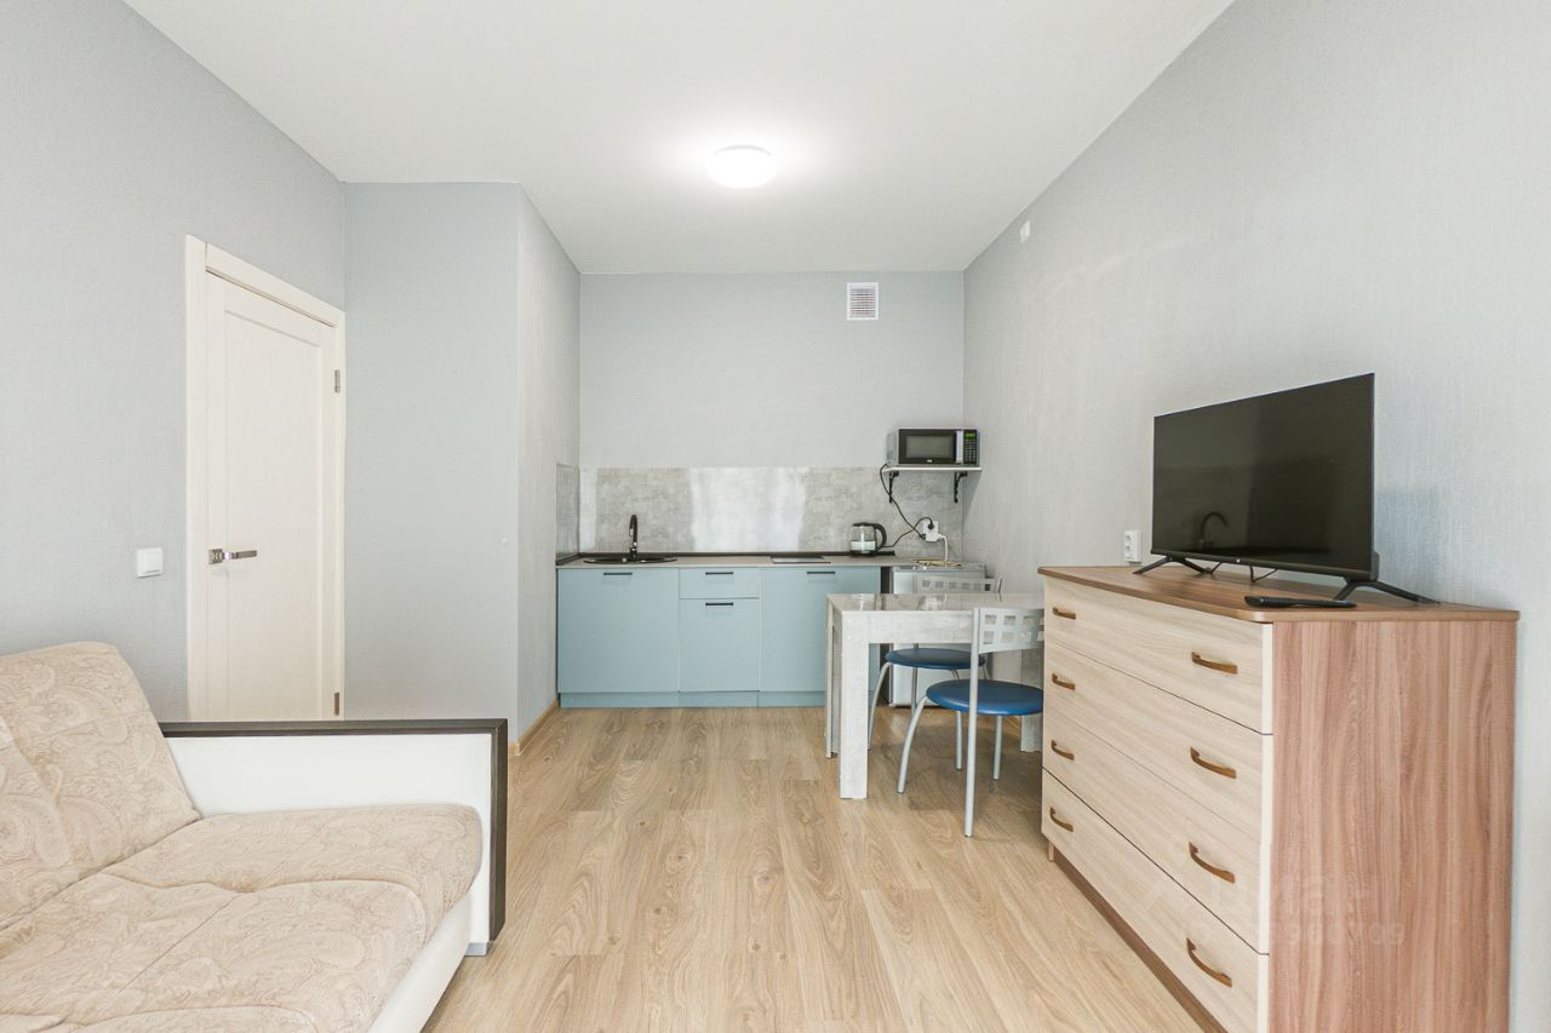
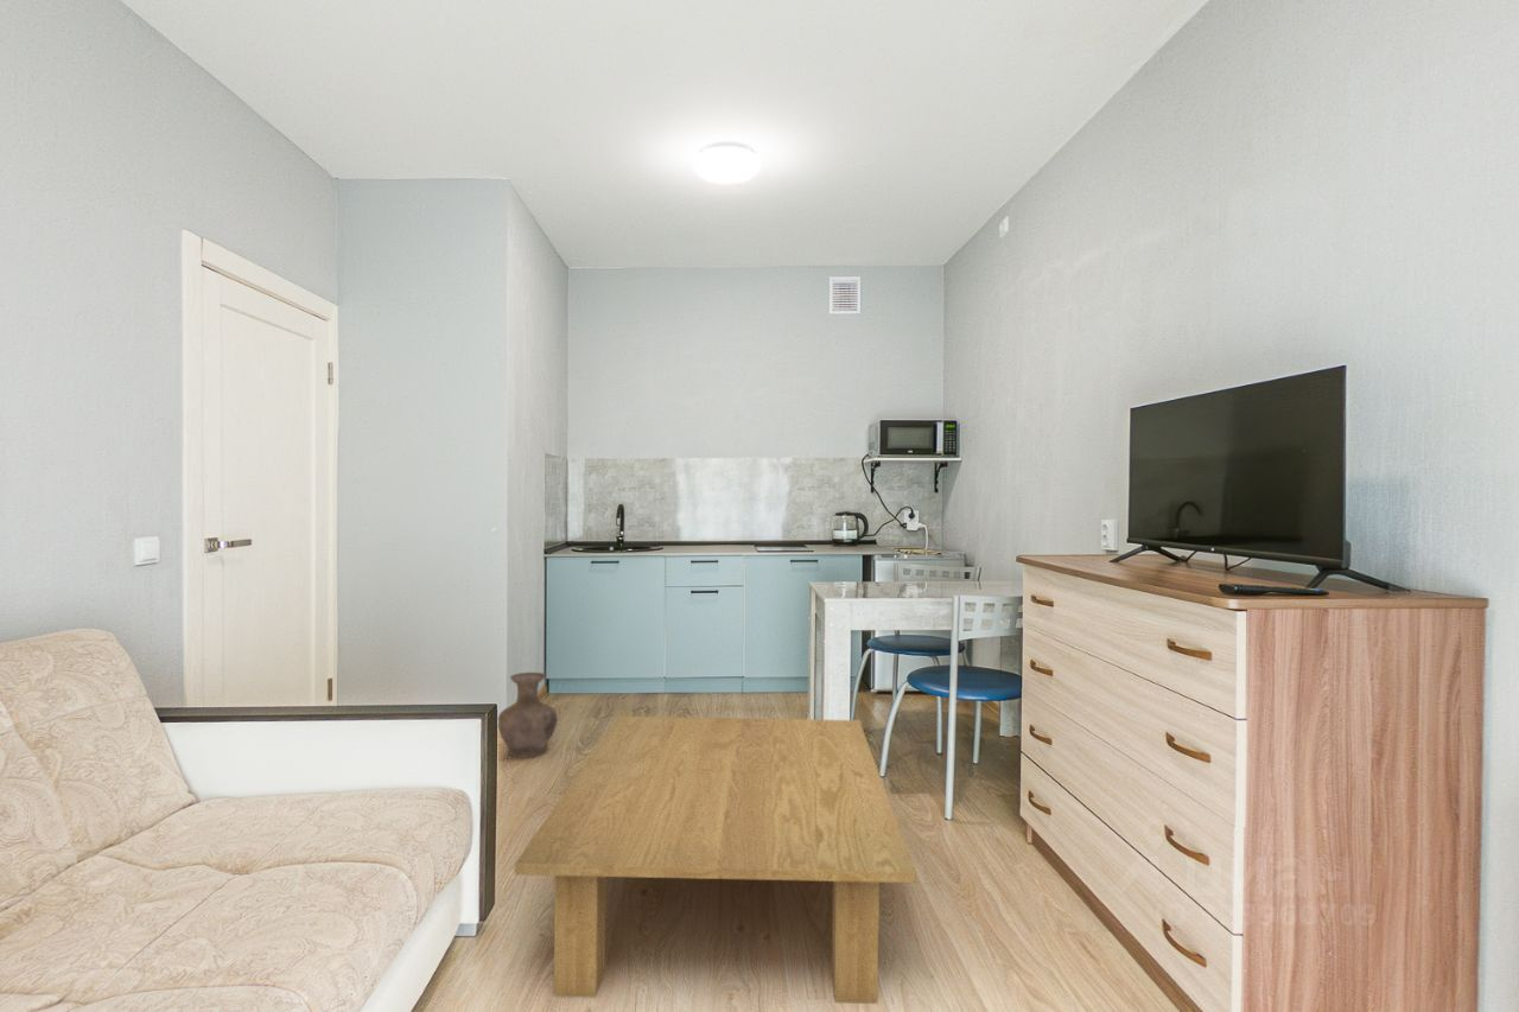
+ vase [497,672,558,759]
+ coffee table [514,715,916,1005]
